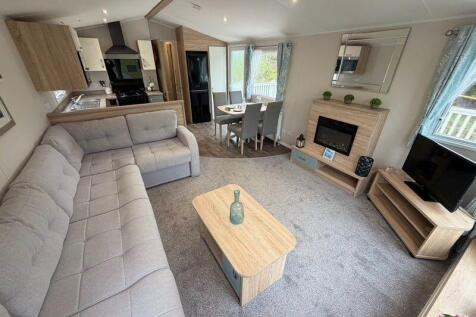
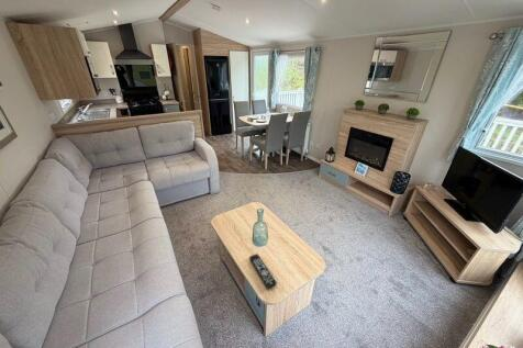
+ remote control [248,252,278,290]
